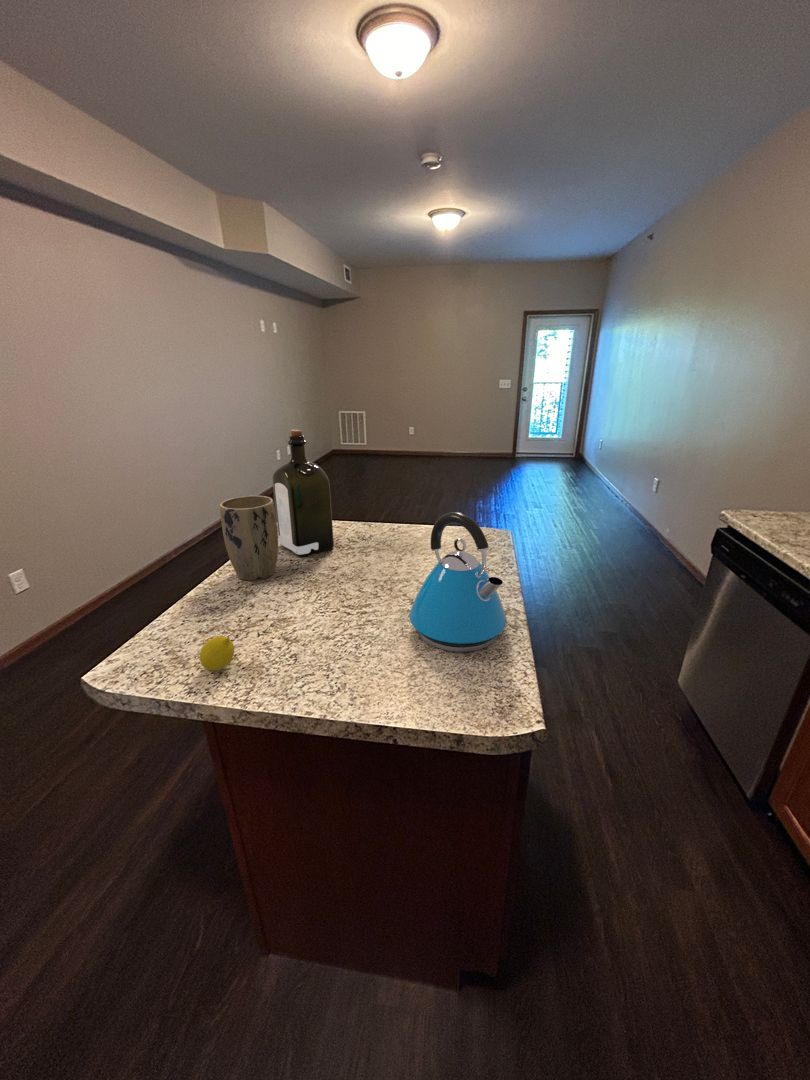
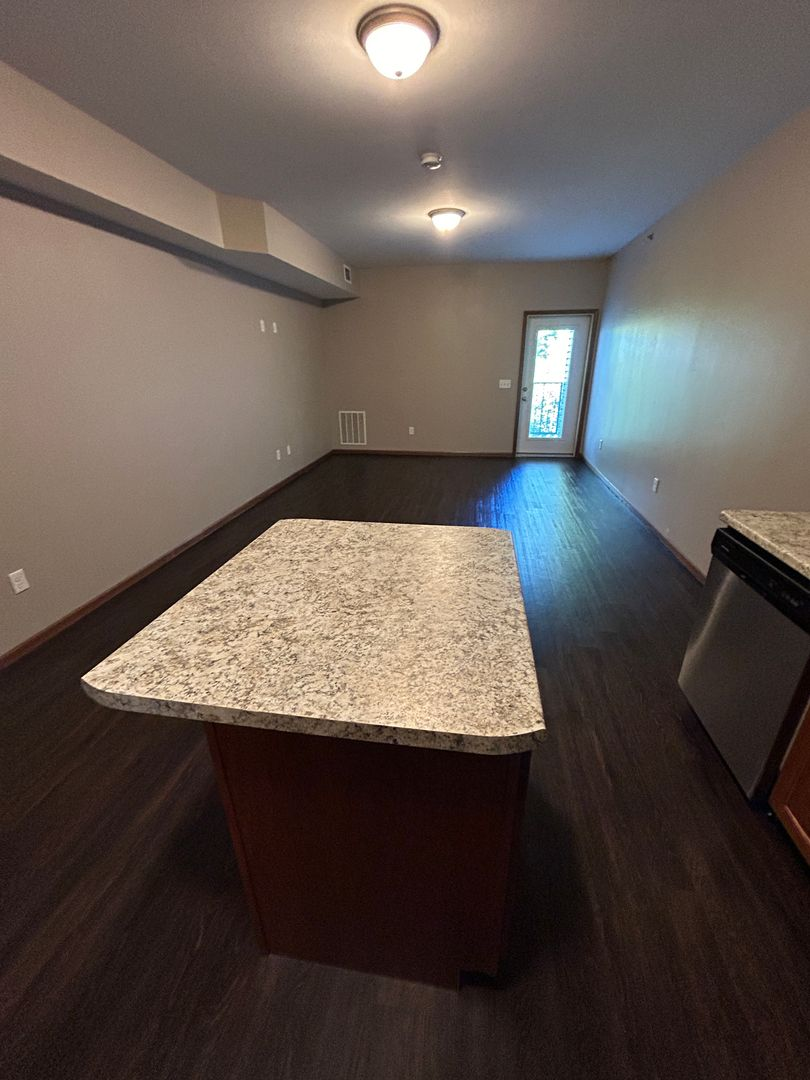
- fruit [199,635,235,672]
- liquor [271,429,335,558]
- plant pot [219,495,279,581]
- kettle [408,511,507,653]
